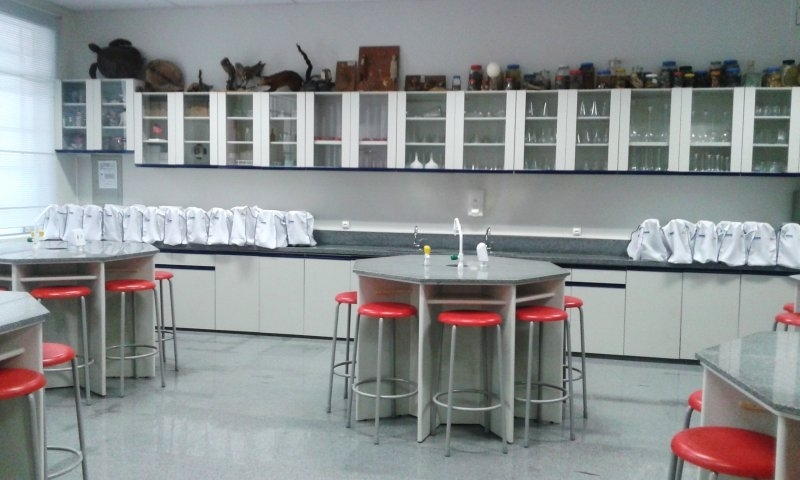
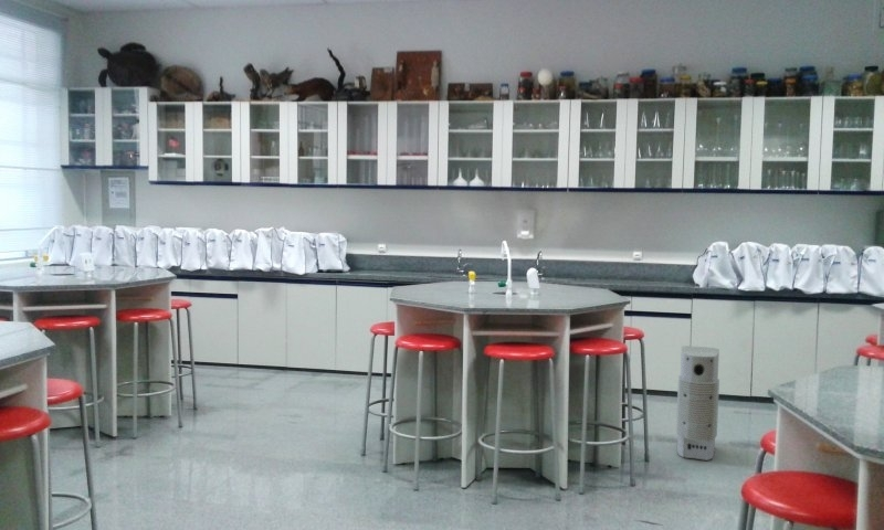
+ air purifier [675,344,720,462]
